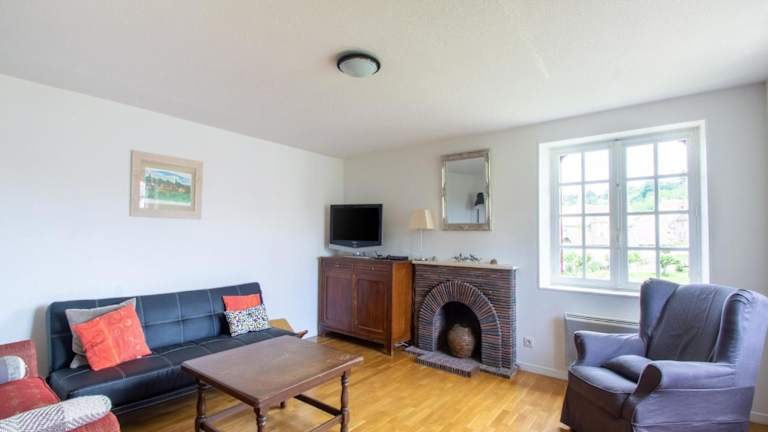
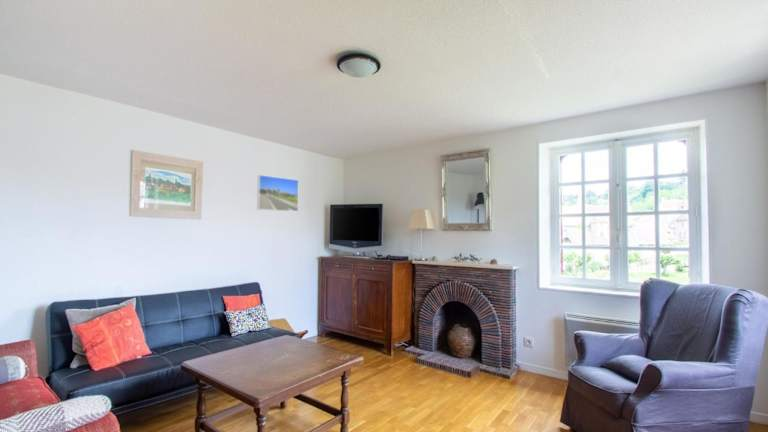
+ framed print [256,174,300,212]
